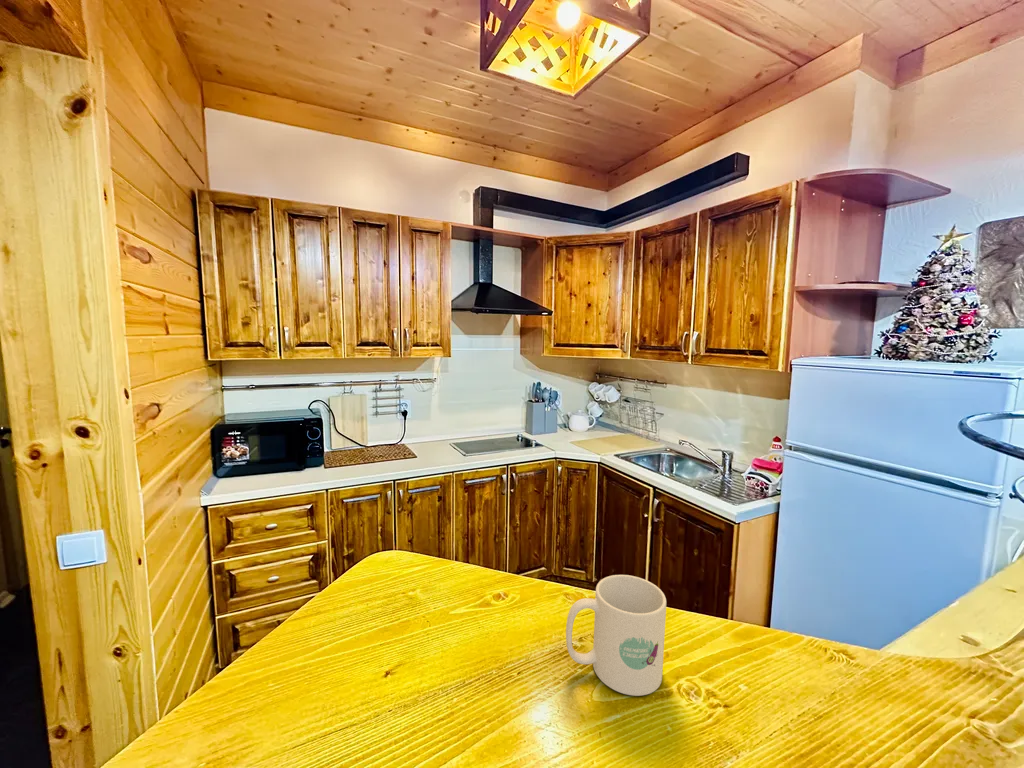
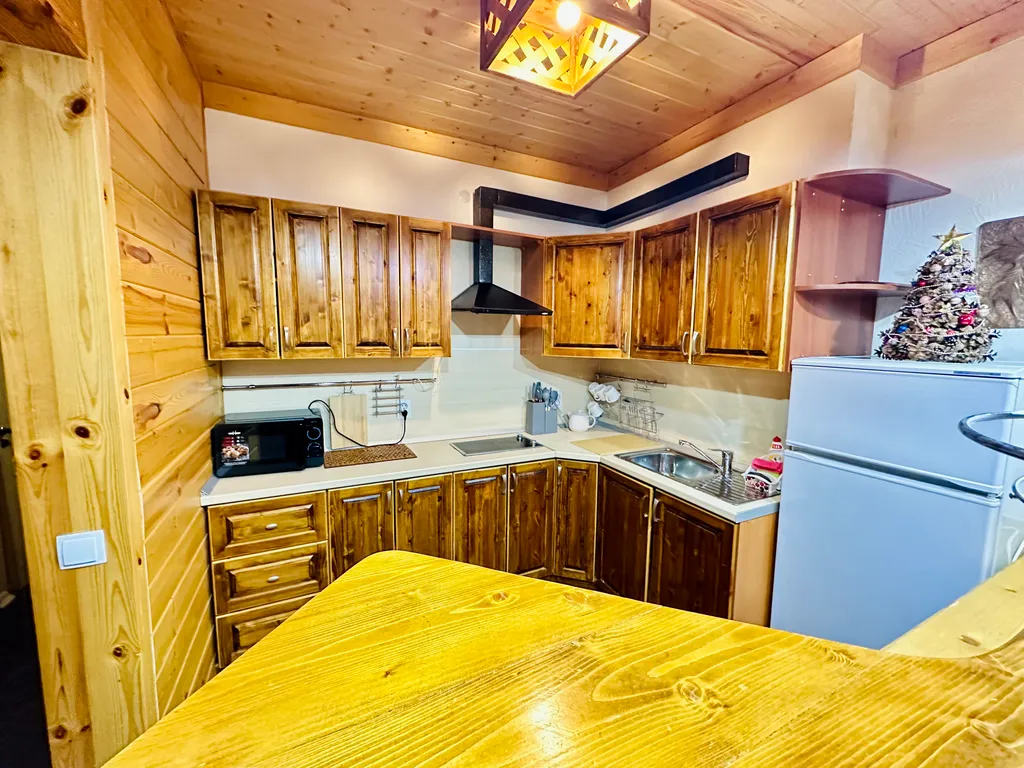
- mug [565,574,667,697]
